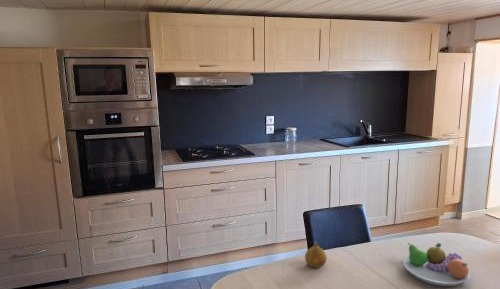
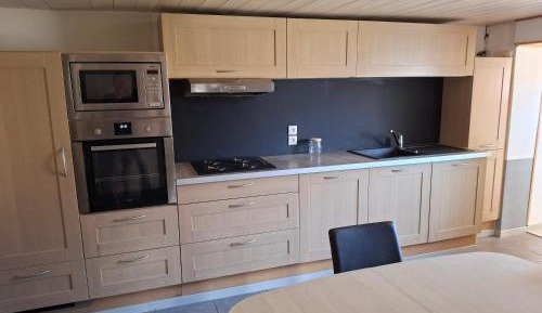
- fruit [304,241,328,268]
- fruit bowl [402,241,471,287]
